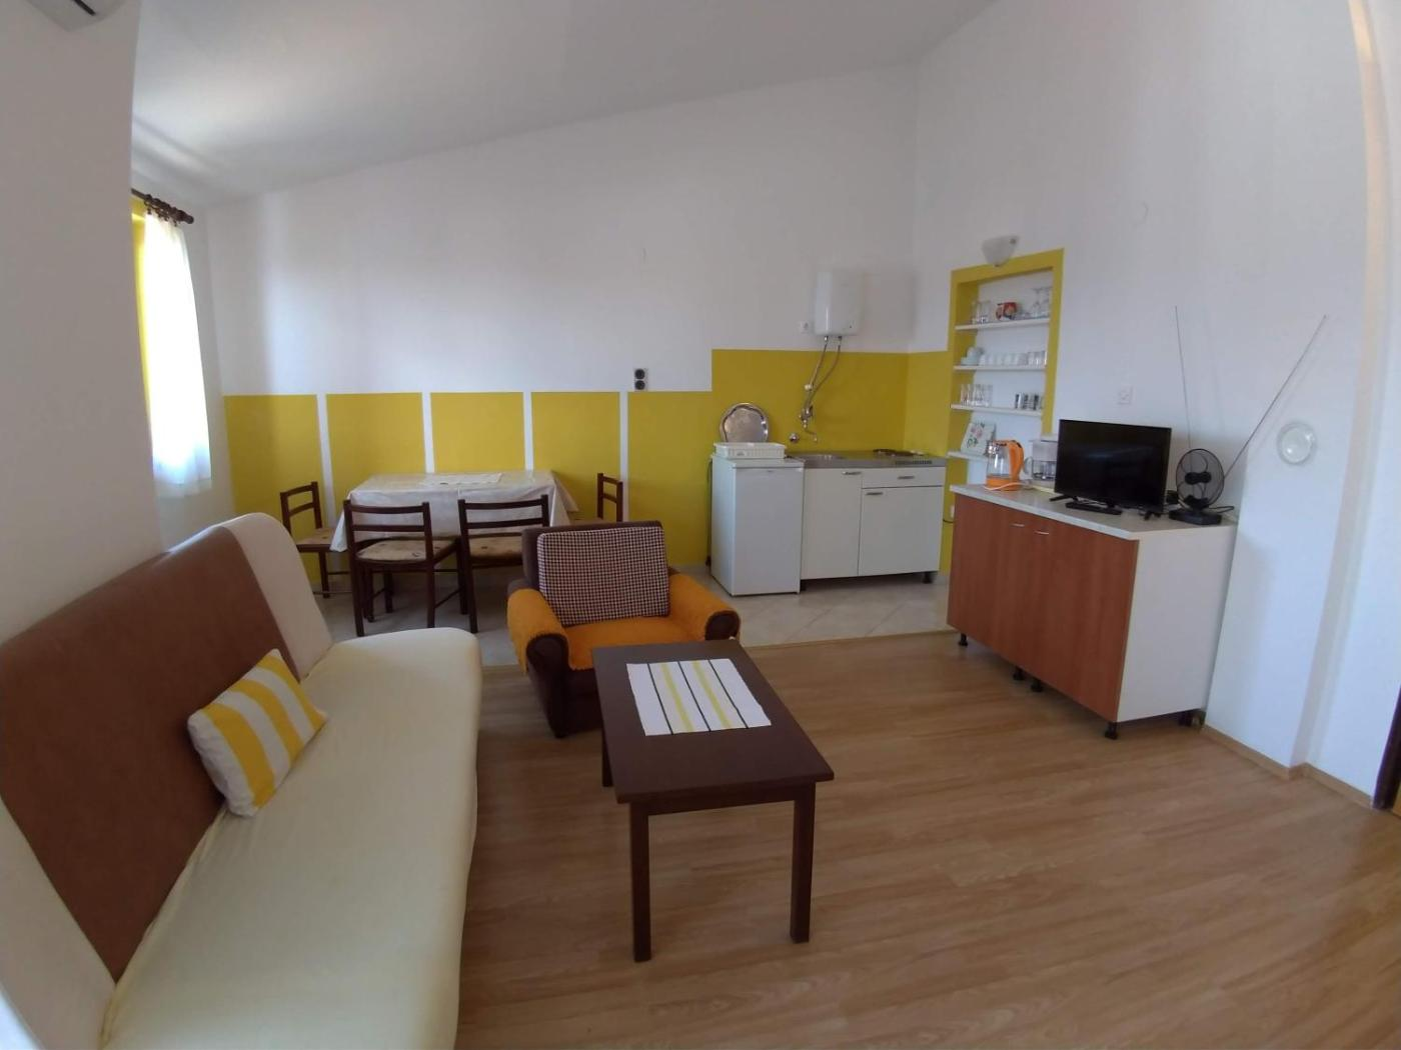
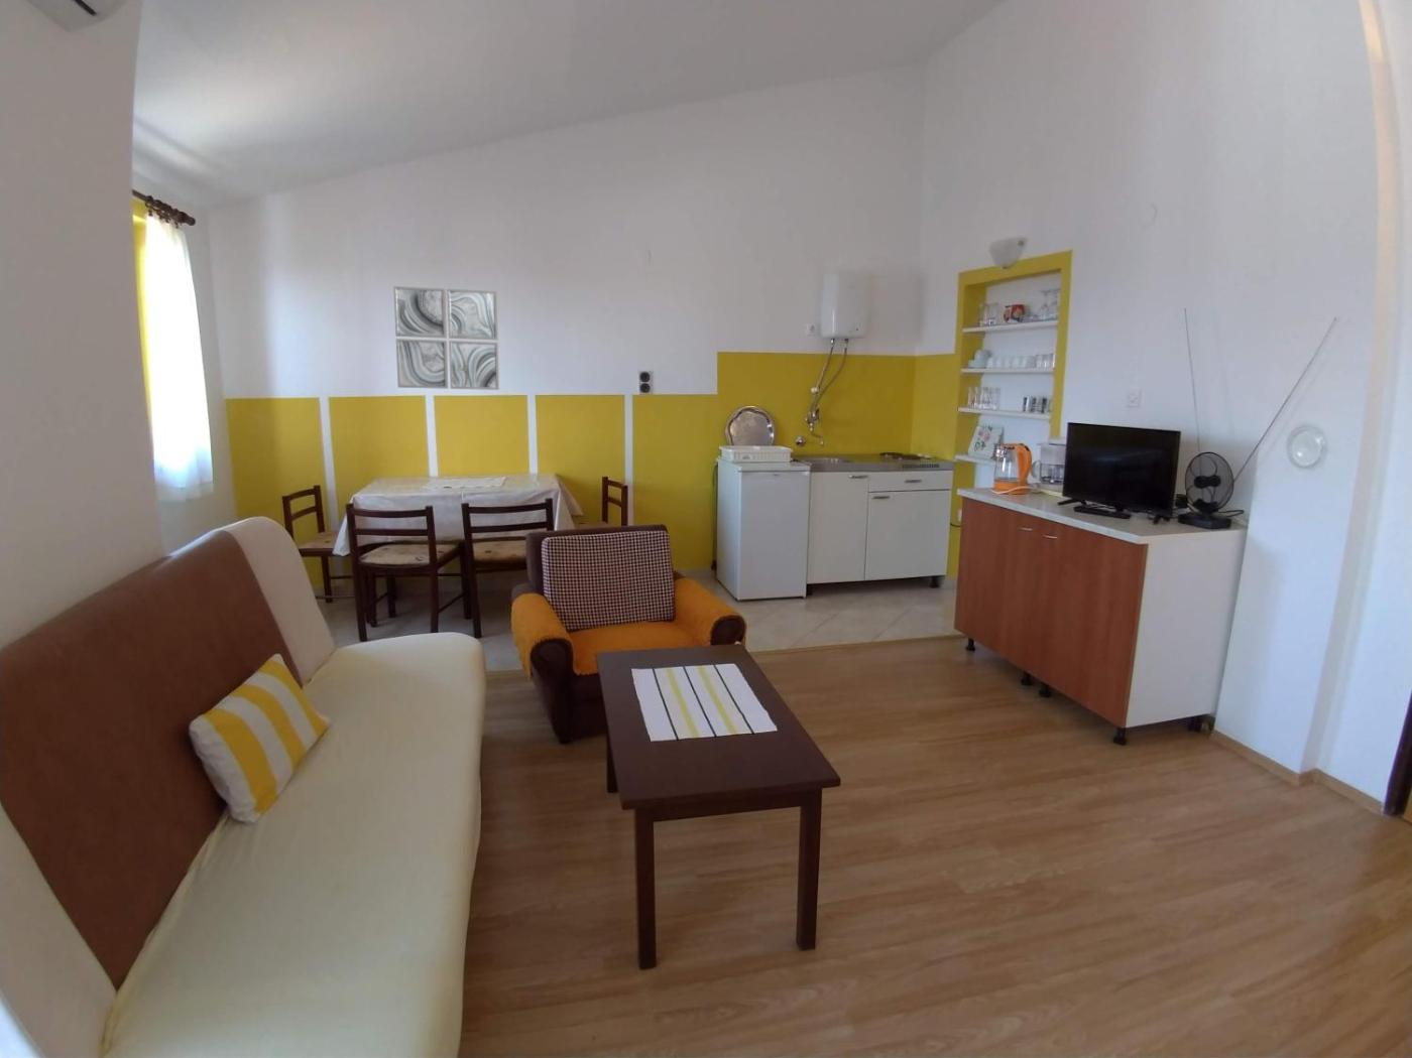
+ wall art [392,286,500,391]
